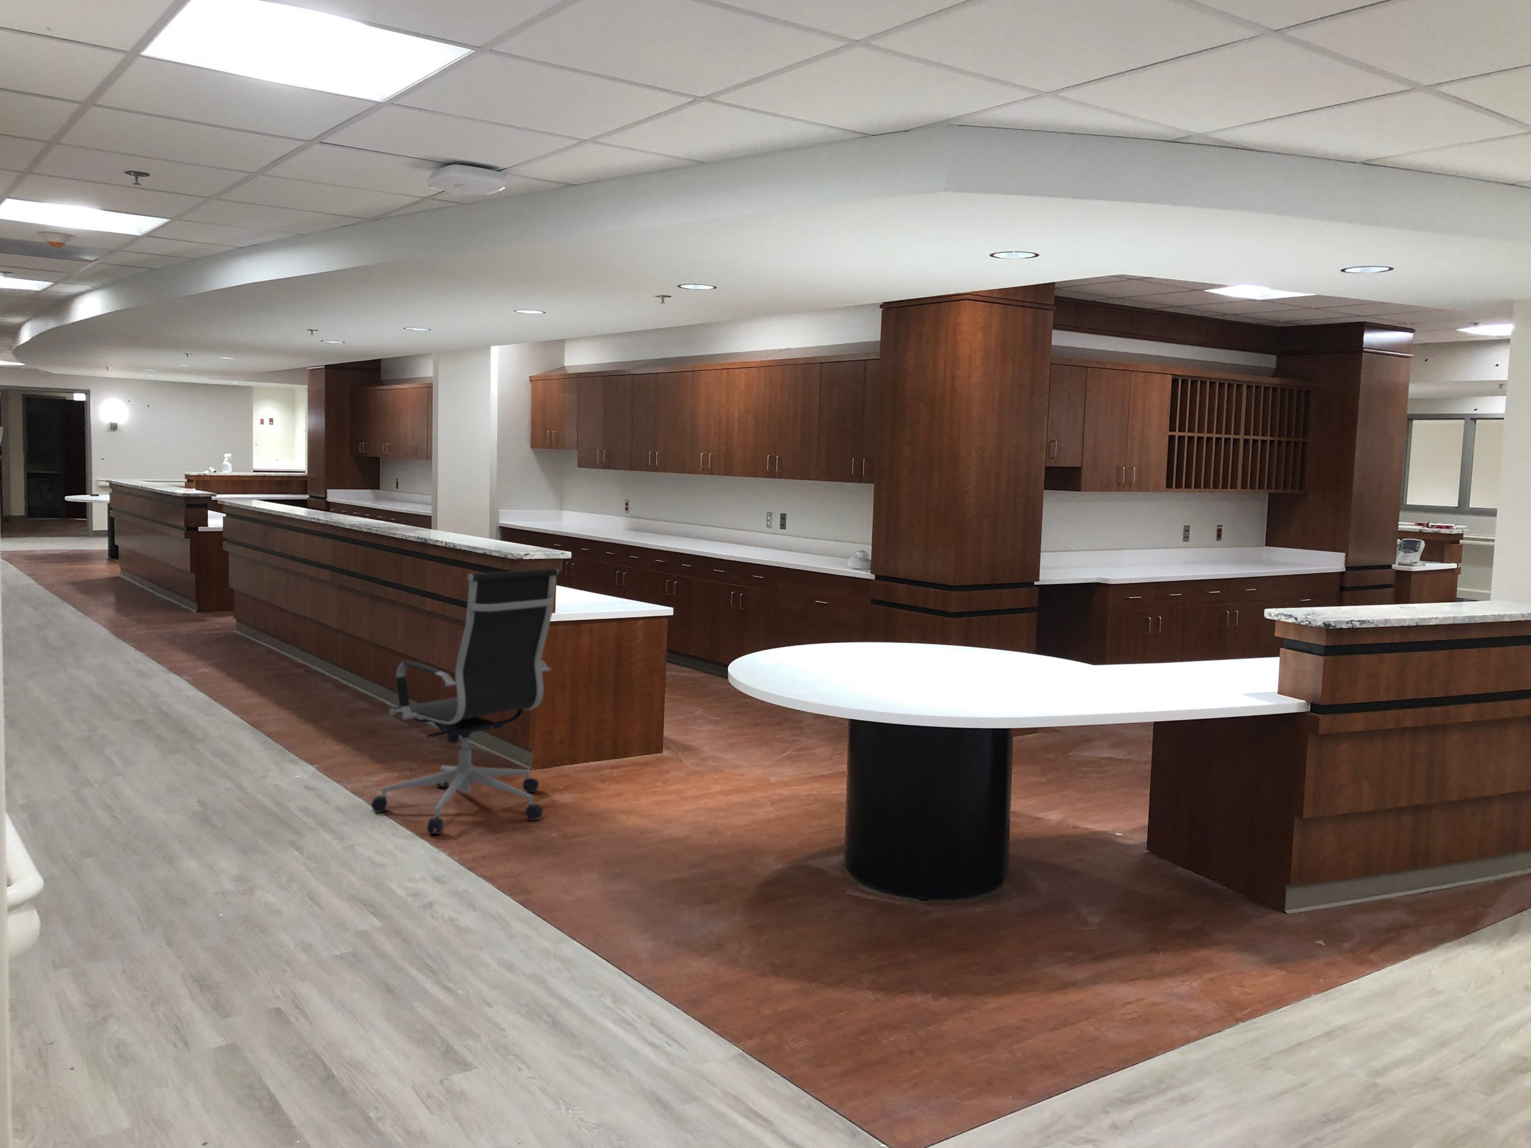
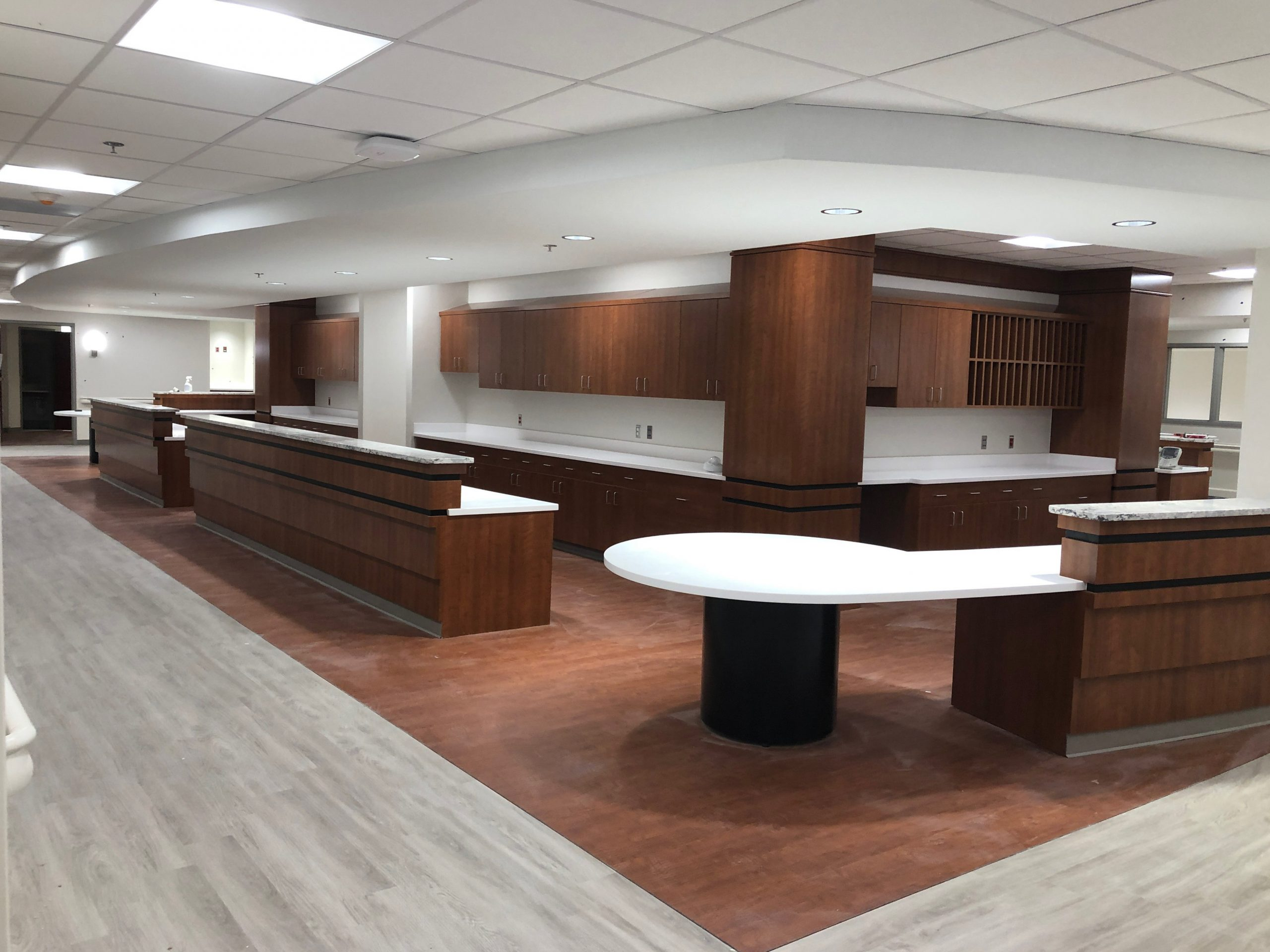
- office chair [371,568,559,834]
